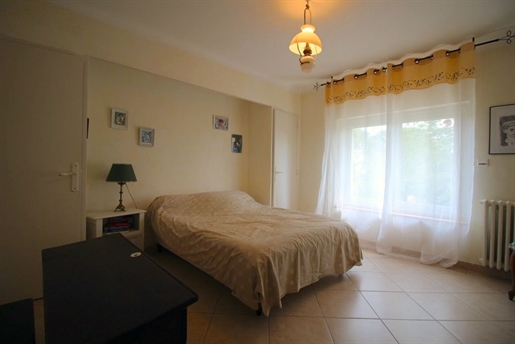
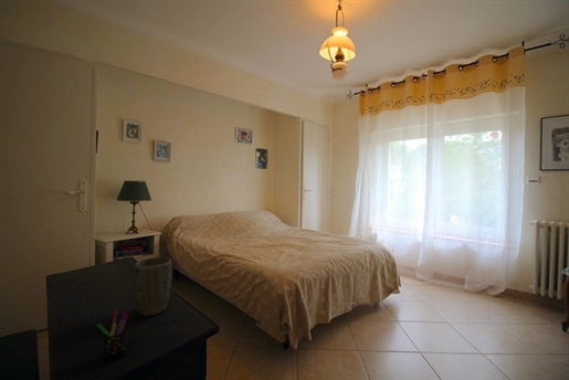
+ pen holder [95,308,130,362]
+ plant pot [134,256,172,317]
